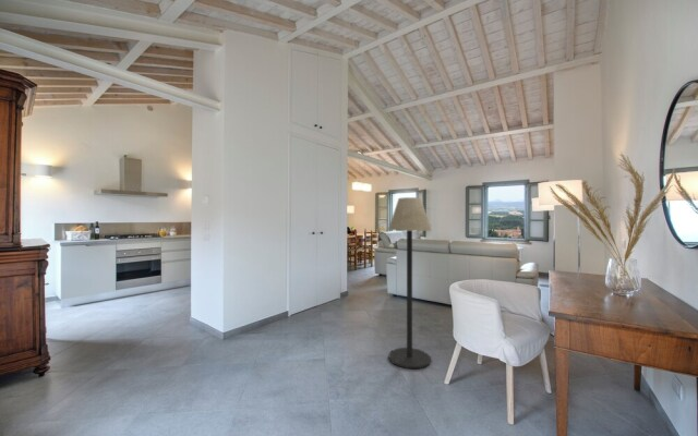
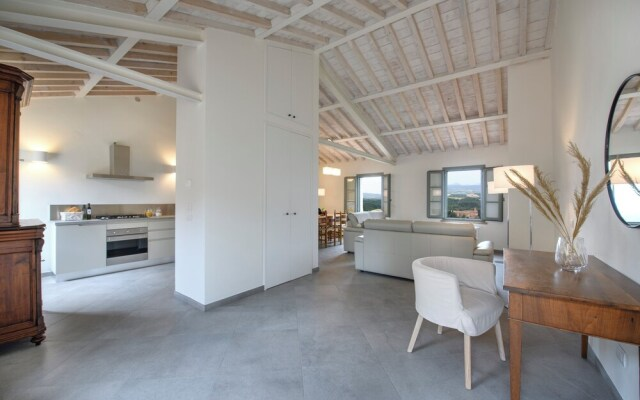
- floor lamp [387,196,433,370]
